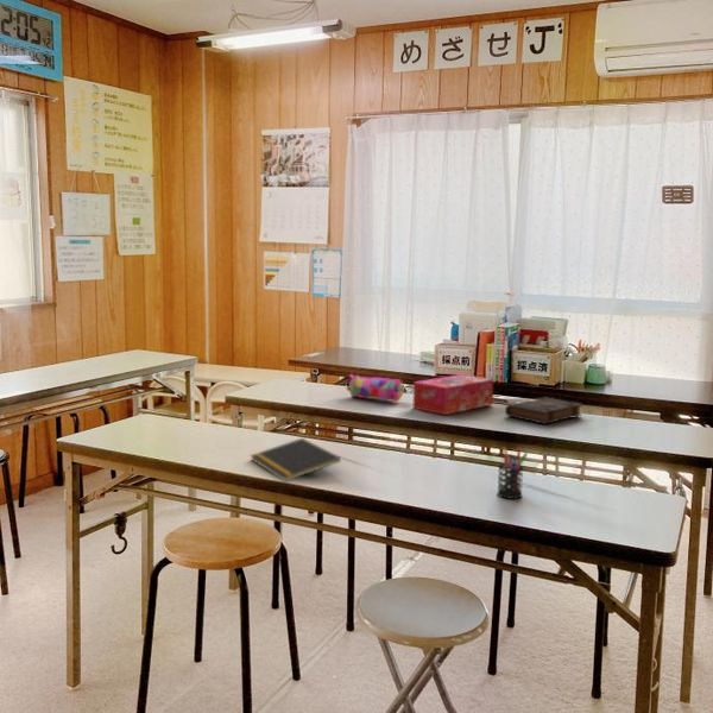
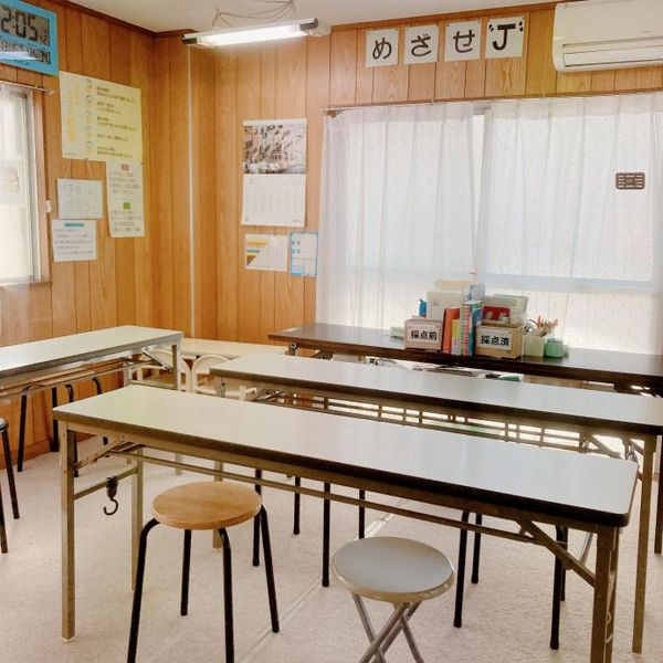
- tissue box [412,373,494,416]
- pencil case [346,373,405,403]
- notepad [250,437,342,482]
- book [504,397,583,425]
- pen holder [496,446,529,500]
